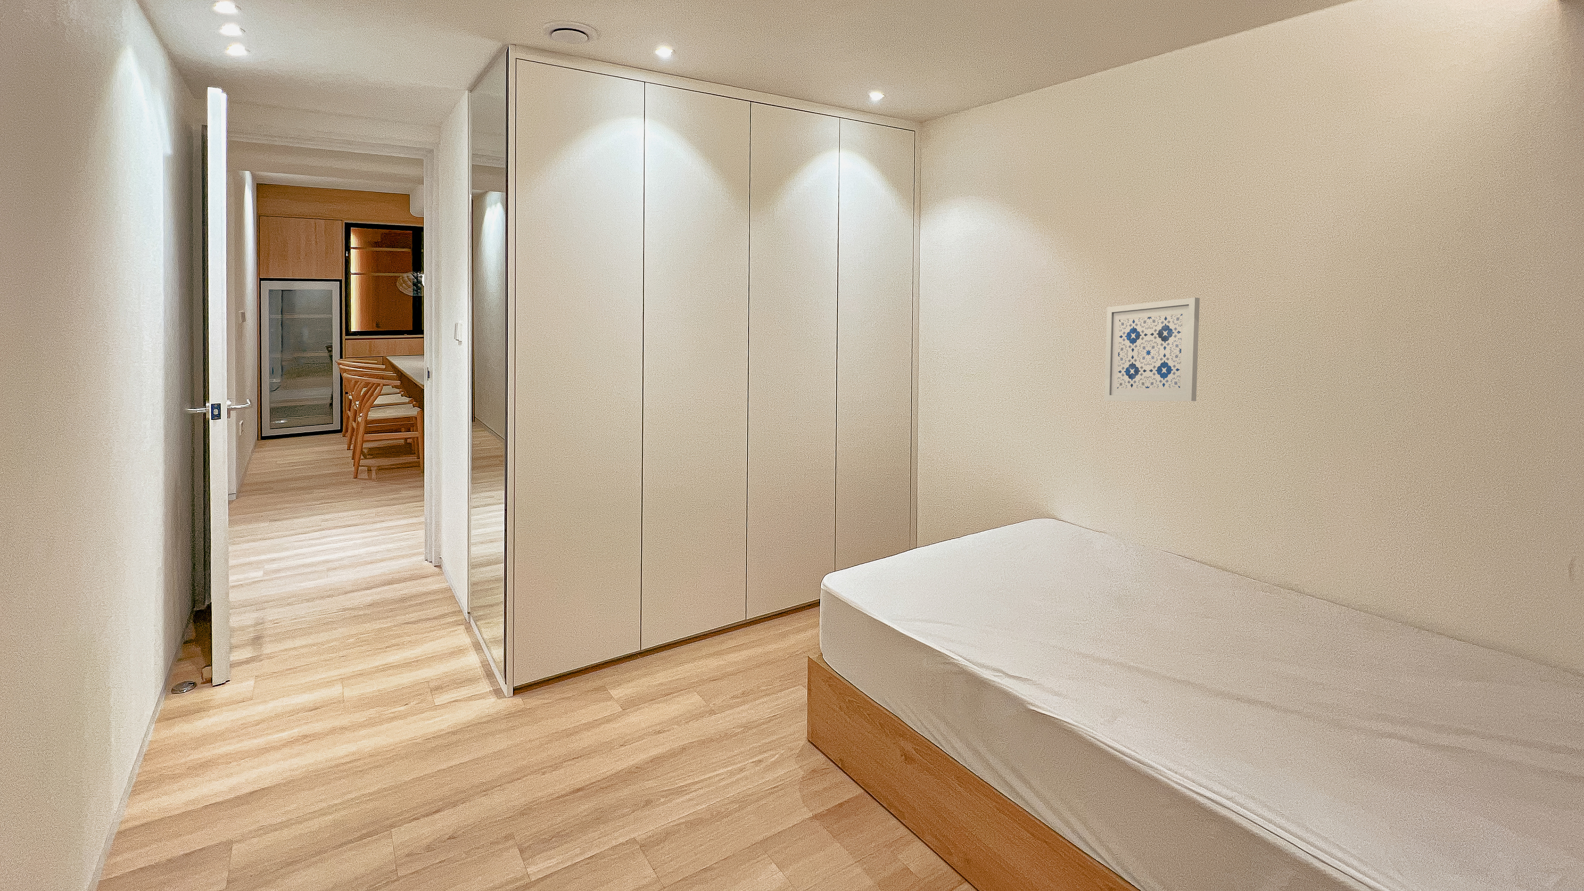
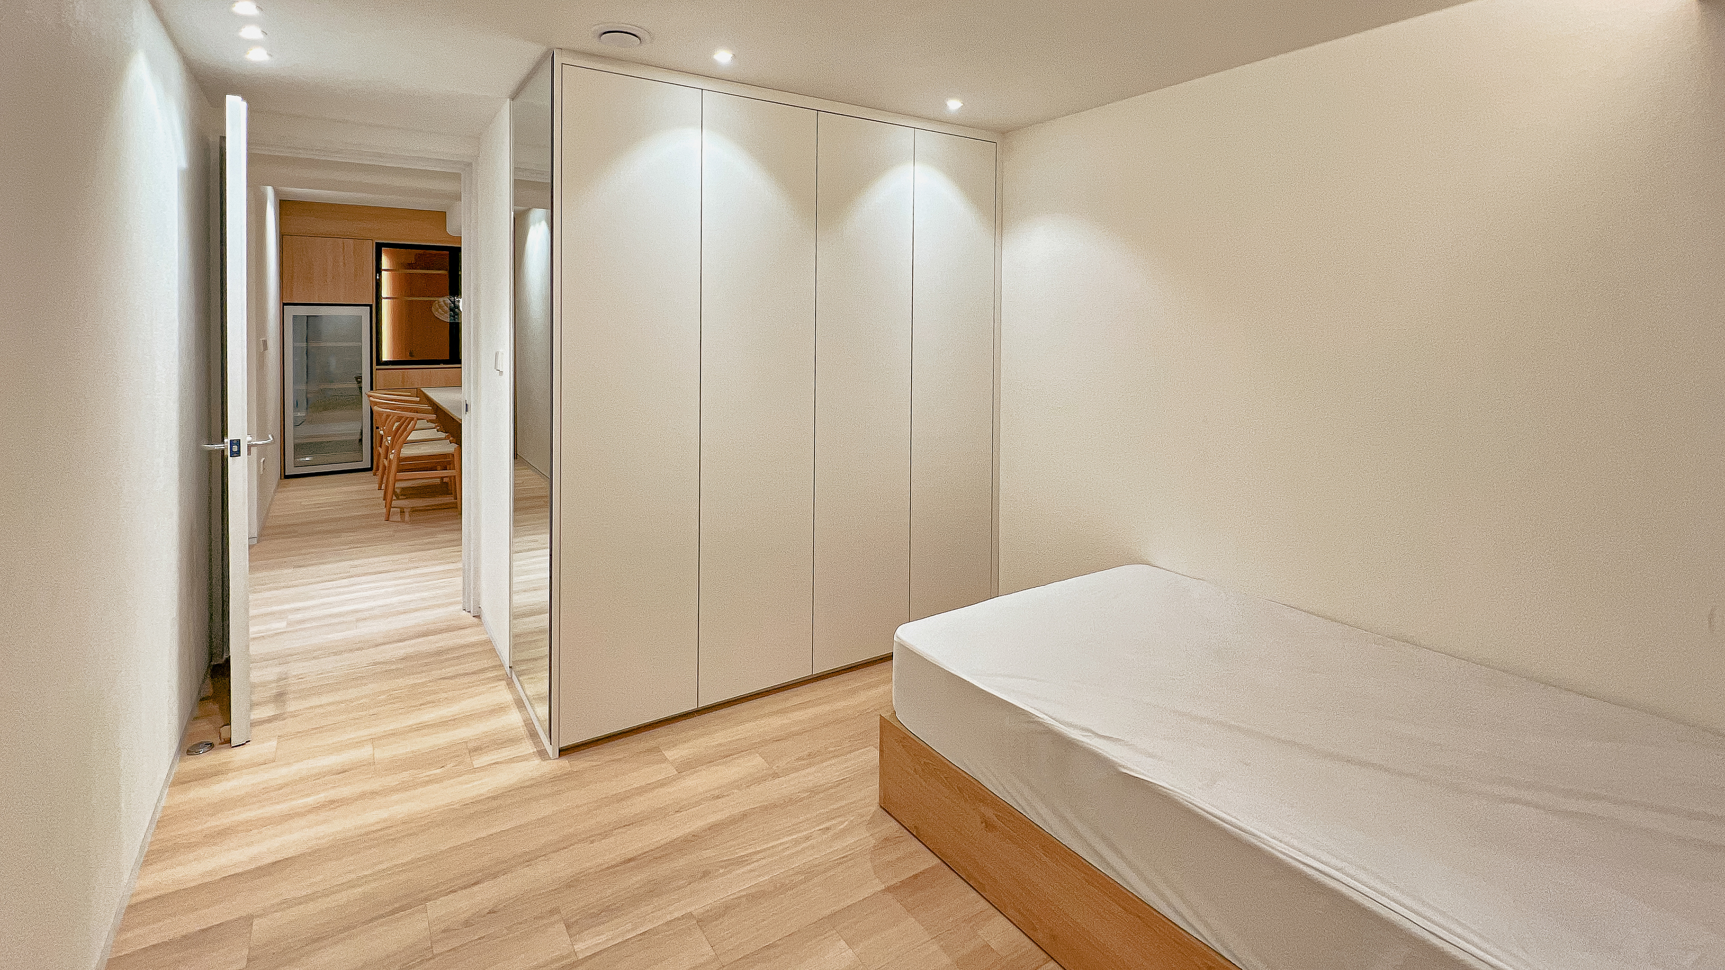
- wall art [1104,297,1200,401]
